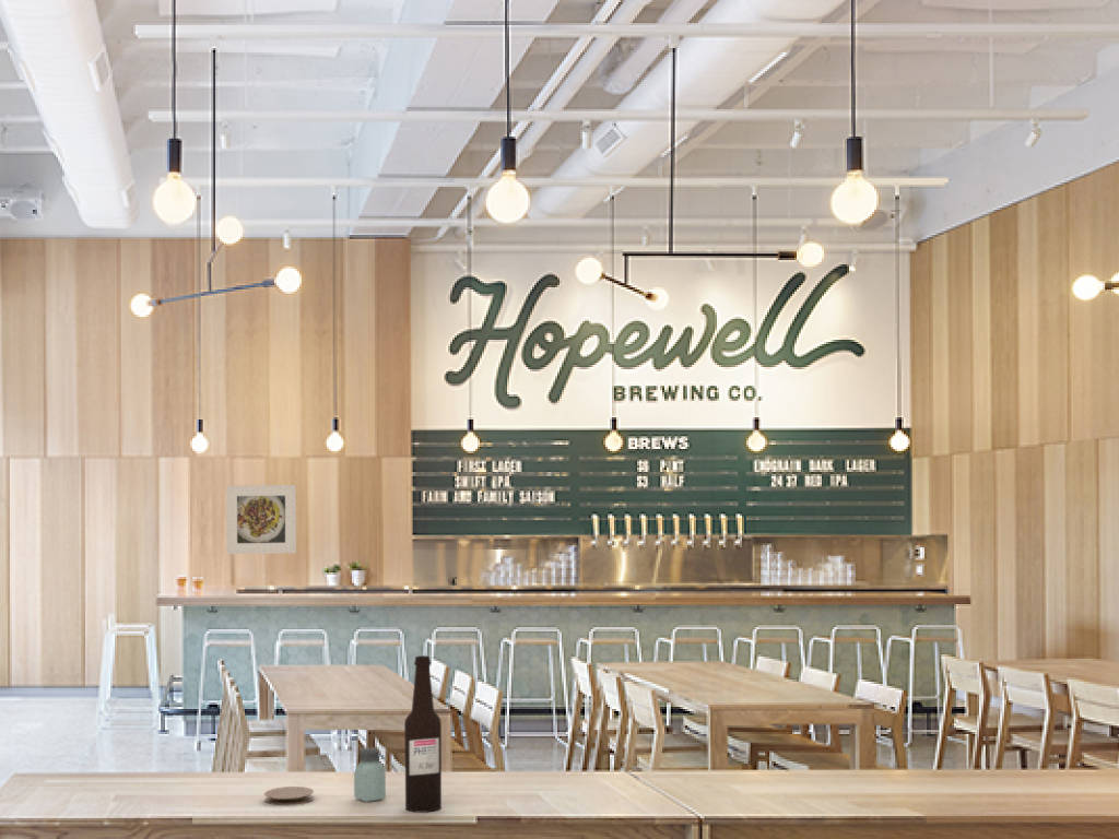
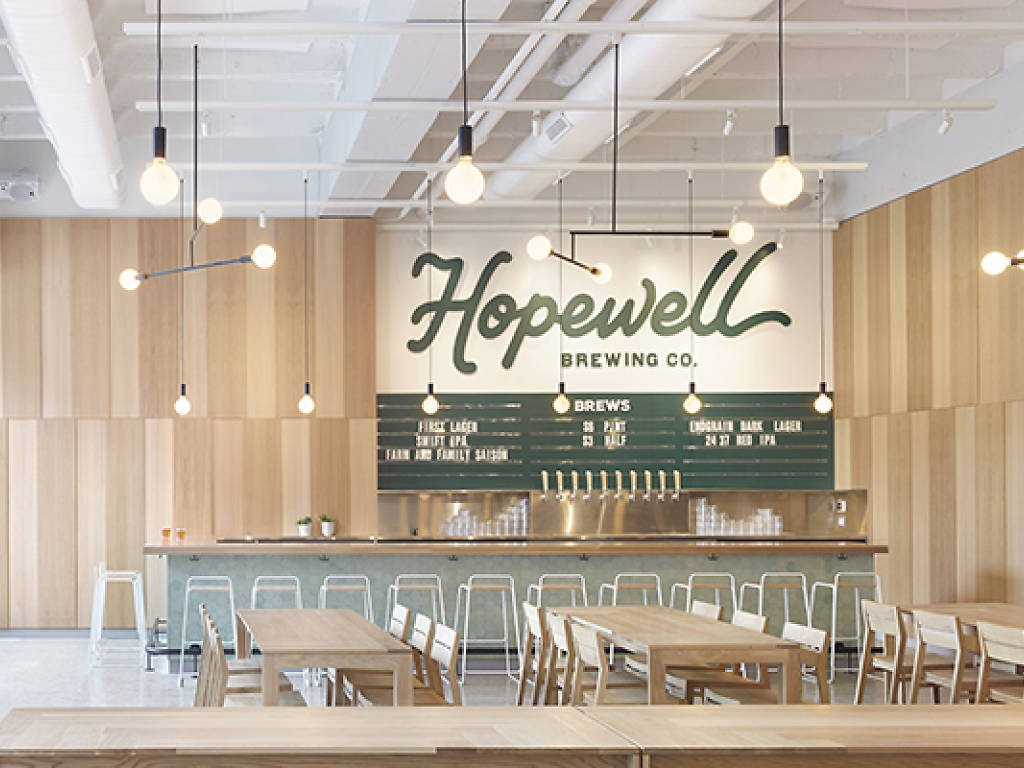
- saltshaker [353,747,387,803]
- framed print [225,484,297,555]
- beer bottle [403,654,443,814]
- coaster [263,785,315,806]
